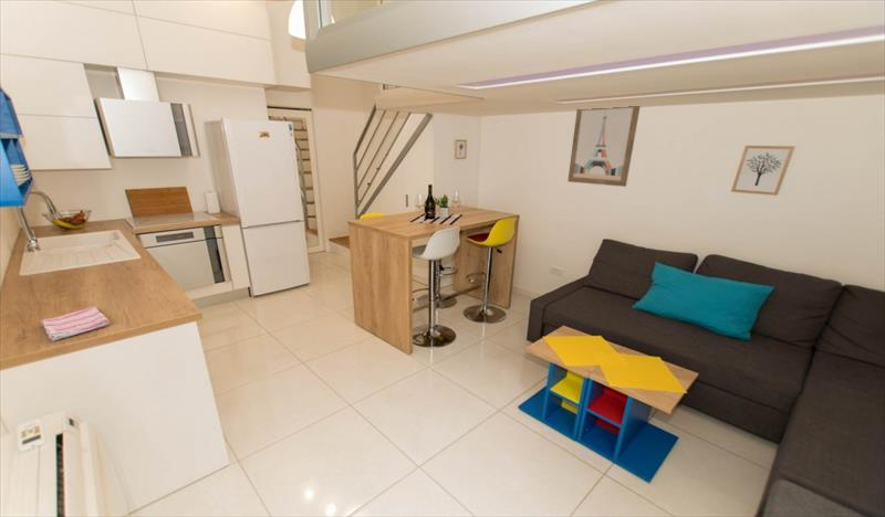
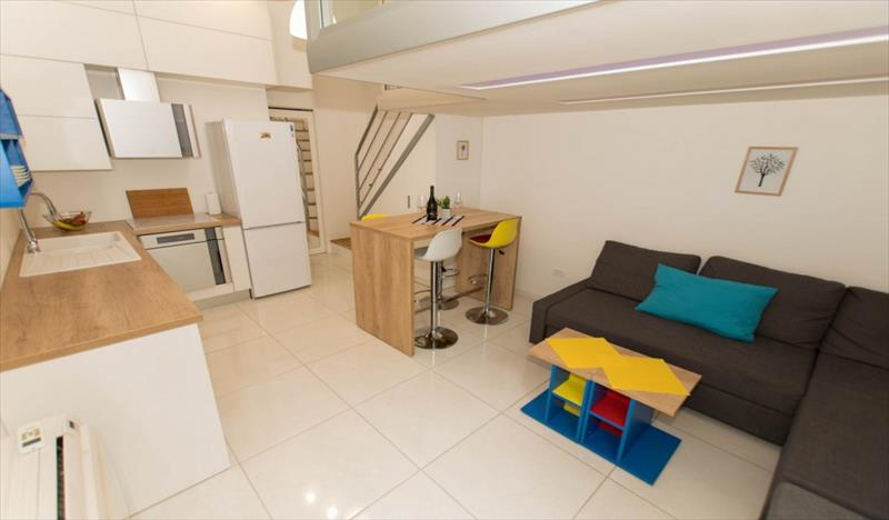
- dish towel [40,306,112,342]
- wall art [566,105,642,188]
